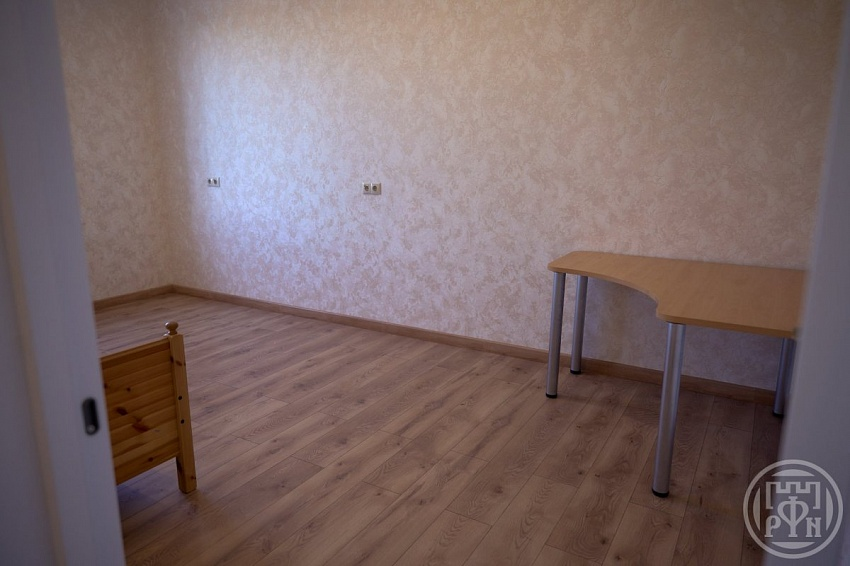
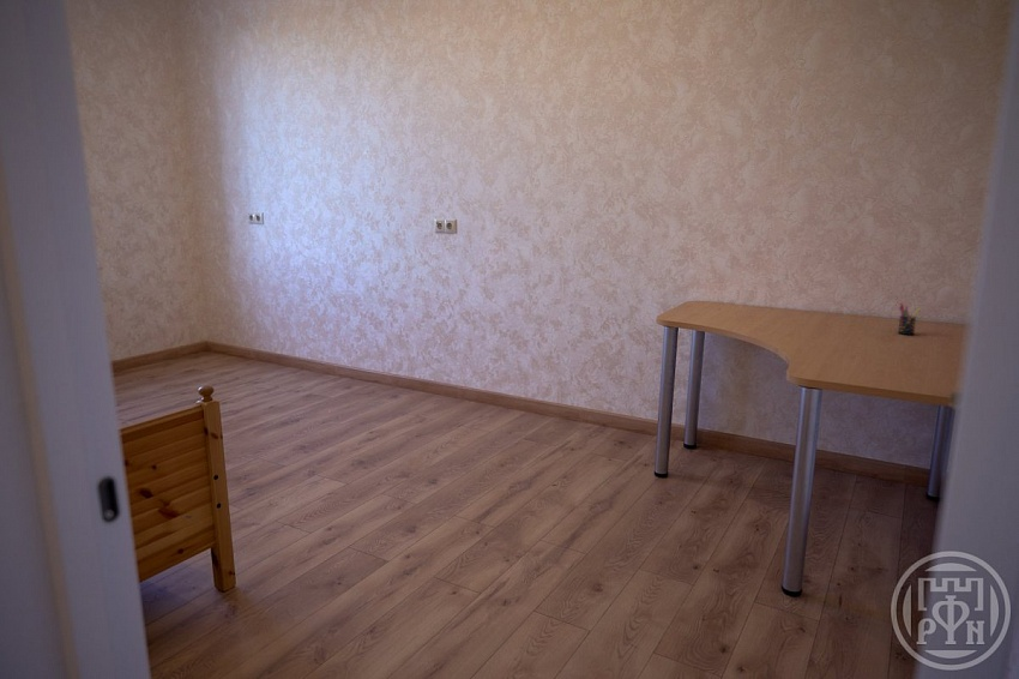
+ pen holder [897,302,921,336]
